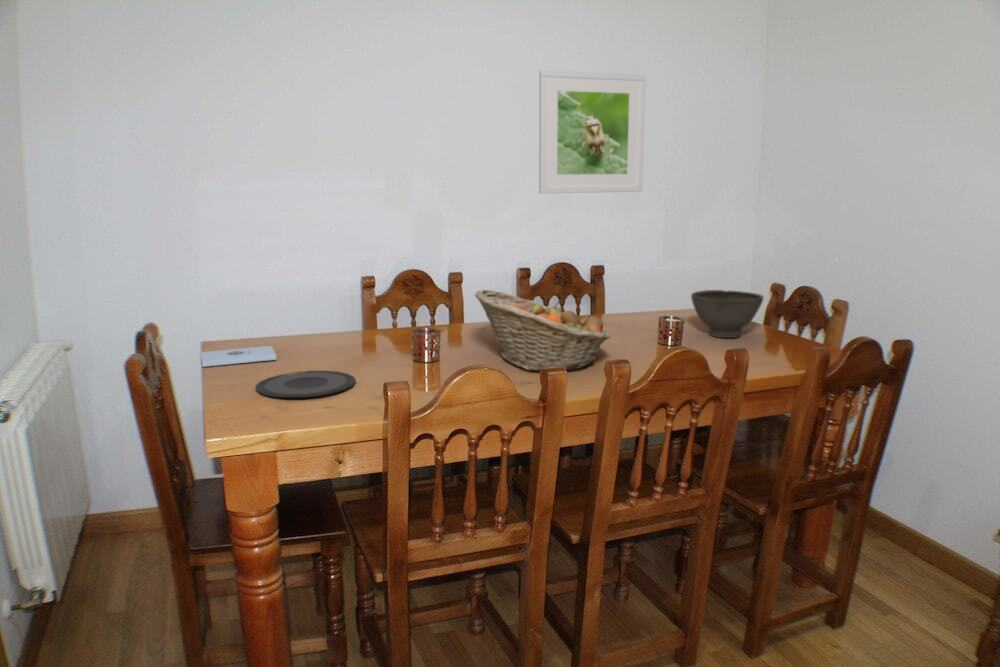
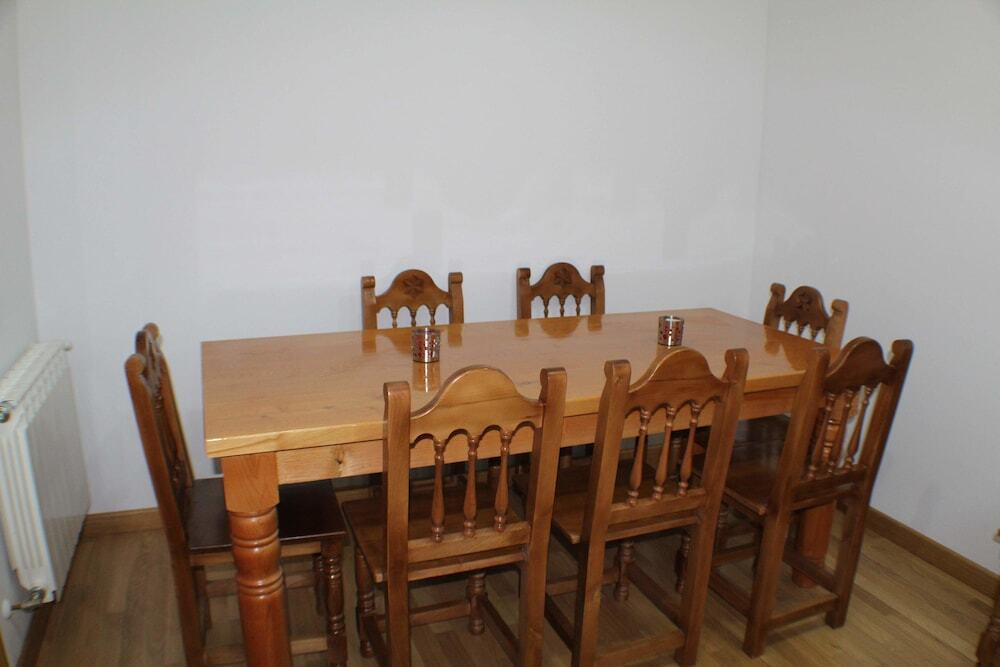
- fruit basket [474,289,611,372]
- plate [255,370,357,399]
- bowl [690,289,765,339]
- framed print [538,69,647,194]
- notepad [200,345,277,368]
